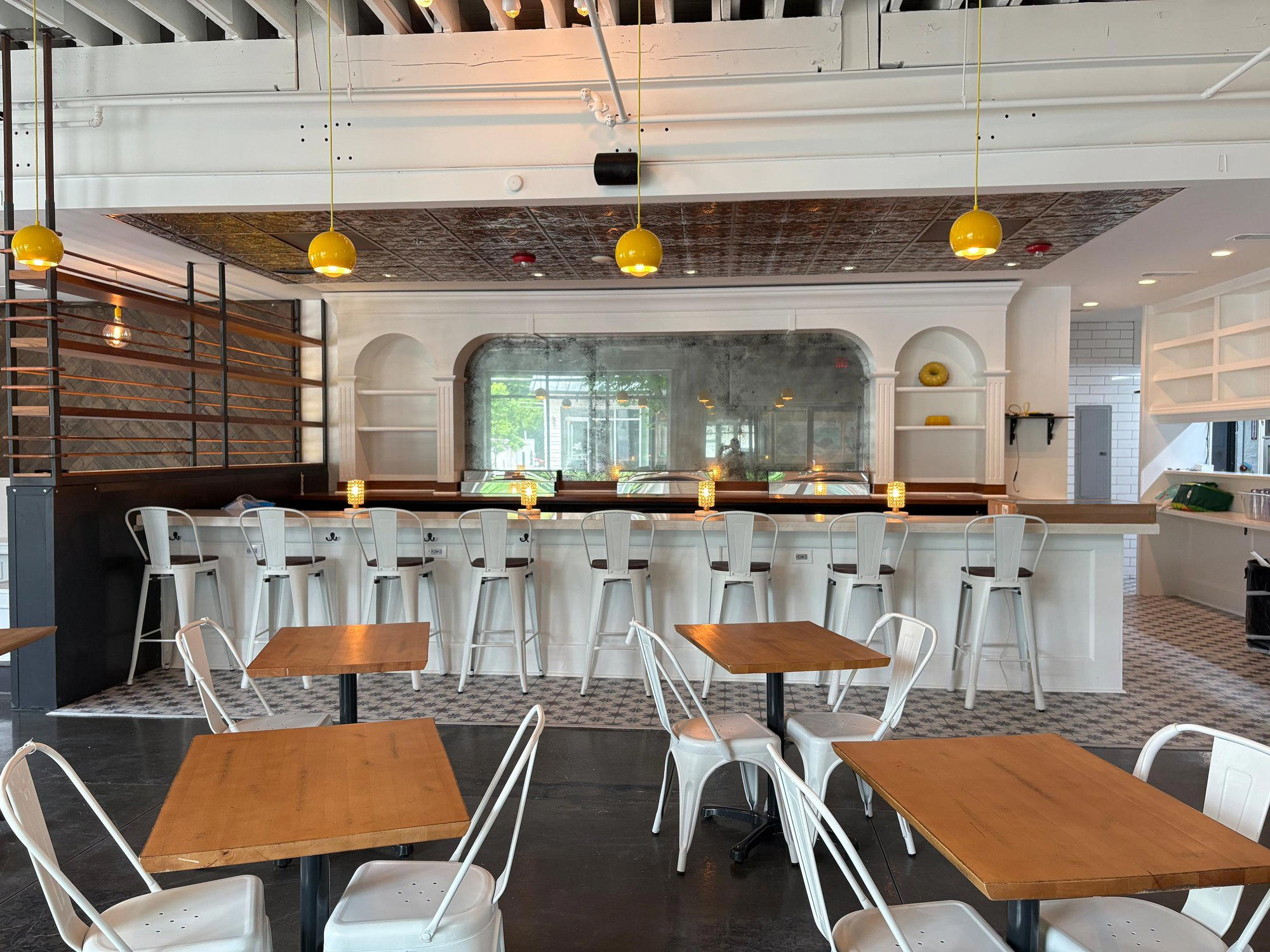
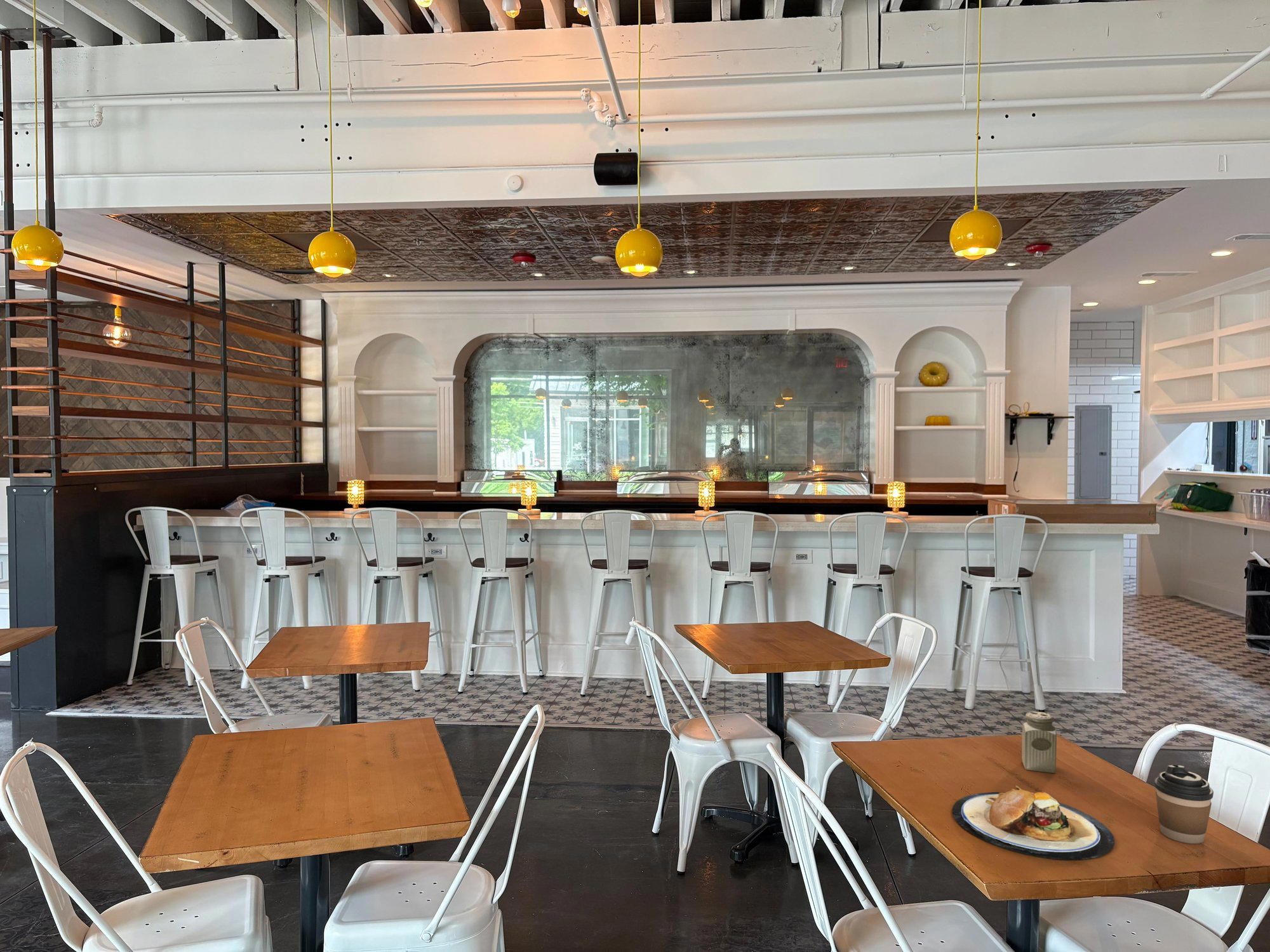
+ salt shaker [1021,711,1057,774]
+ coffee cup [1154,765,1214,844]
+ plate [952,785,1115,861]
